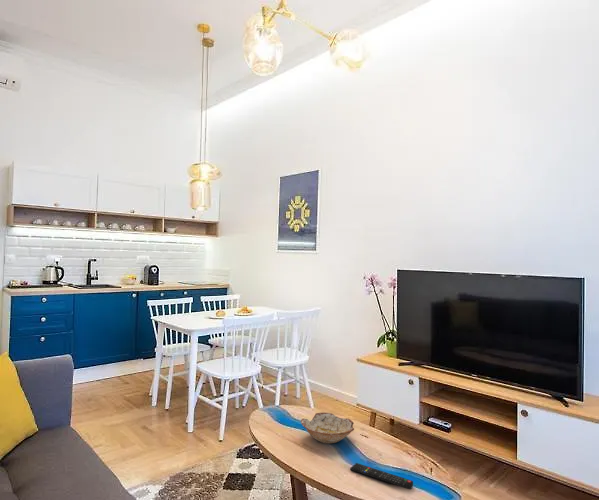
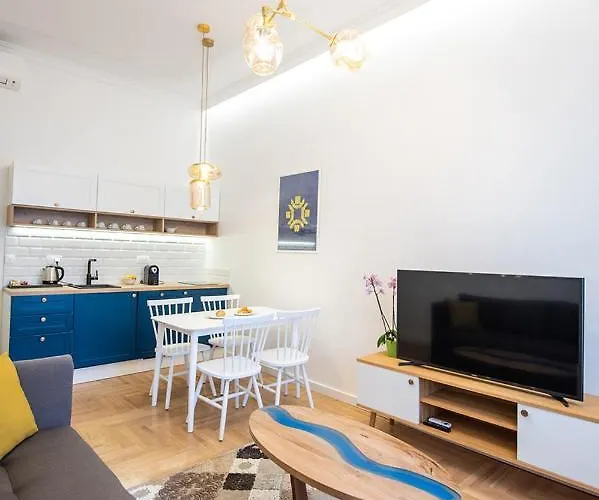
- bowl [300,411,355,444]
- remote control [349,462,414,490]
